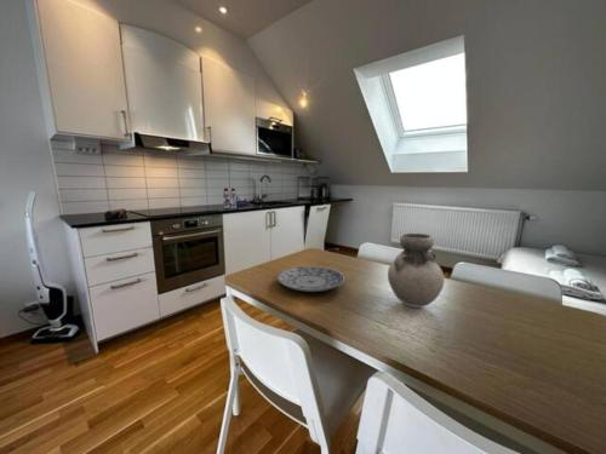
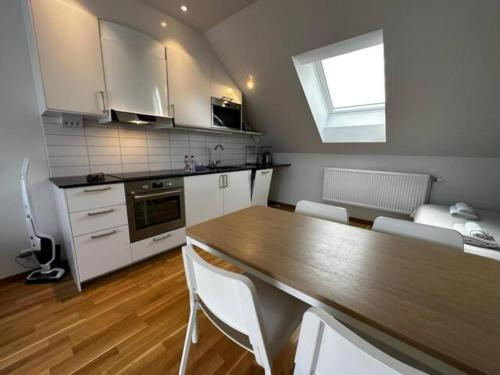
- vase [387,232,446,309]
- plate [276,265,345,293]
